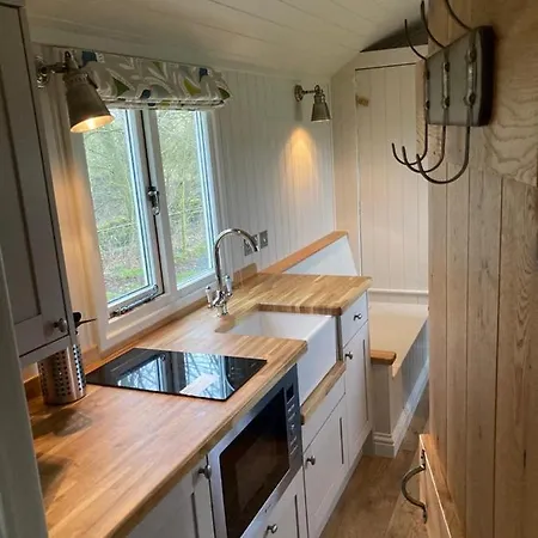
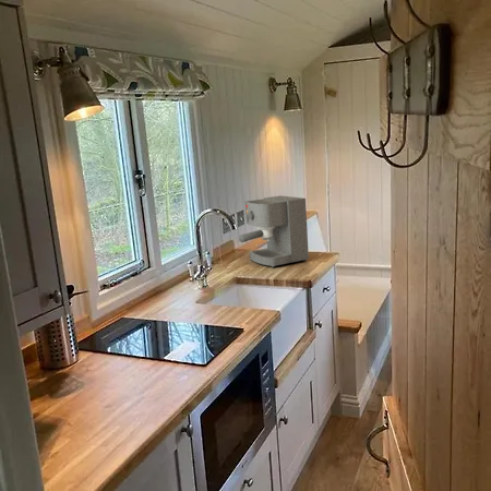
+ coffee maker [238,194,310,268]
